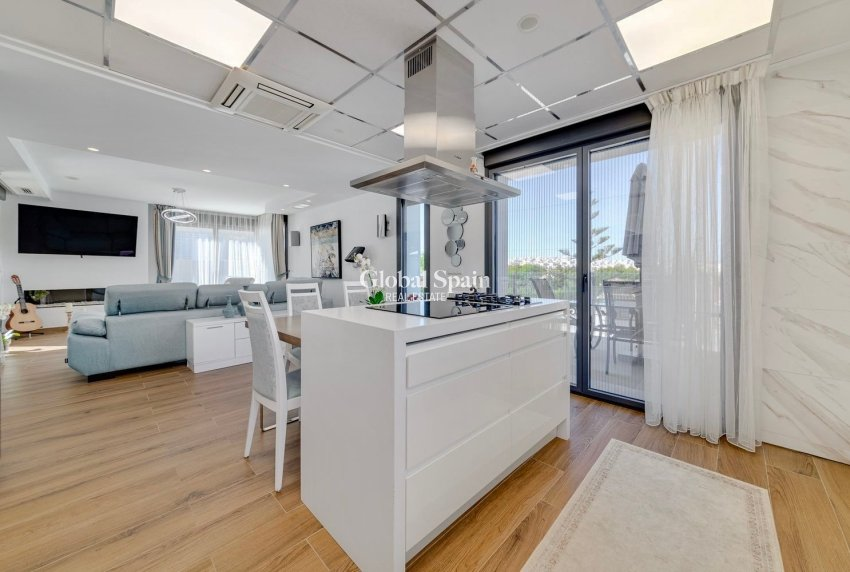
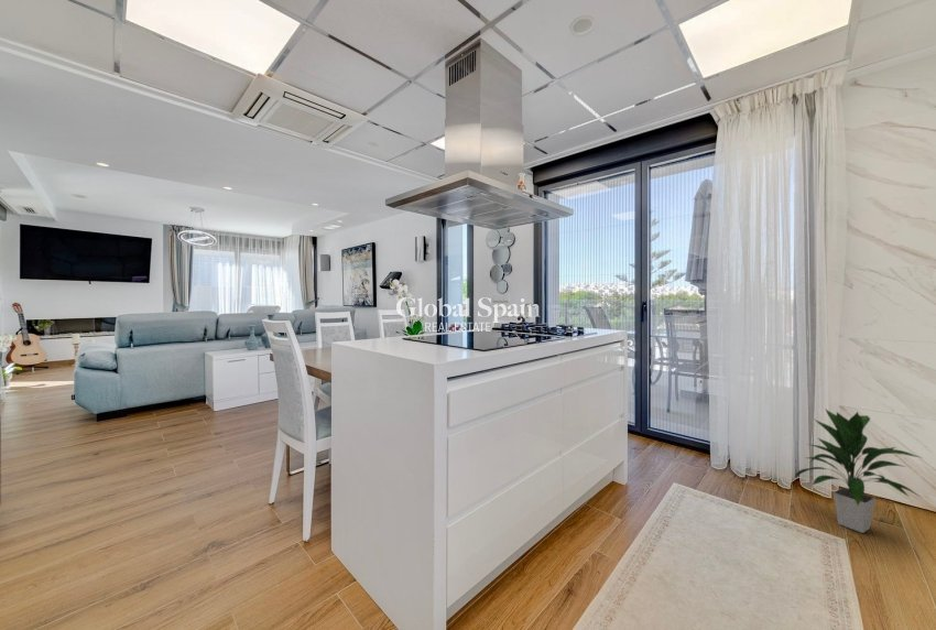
+ indoor plant [793,409,924,534]
